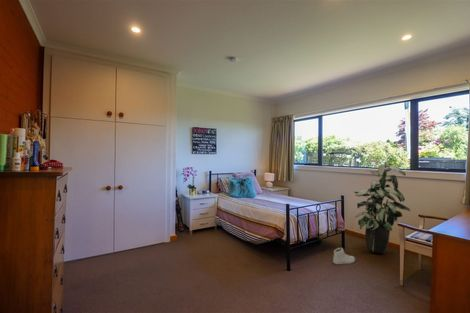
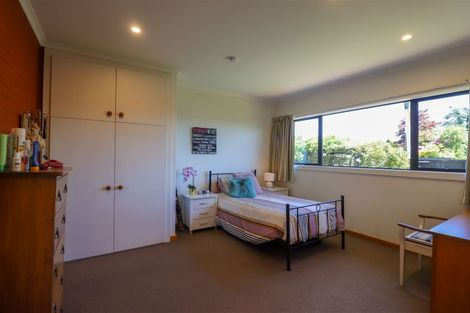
- sneaker [332,247,356,265]
- indoor plant [353,159,411,255]
